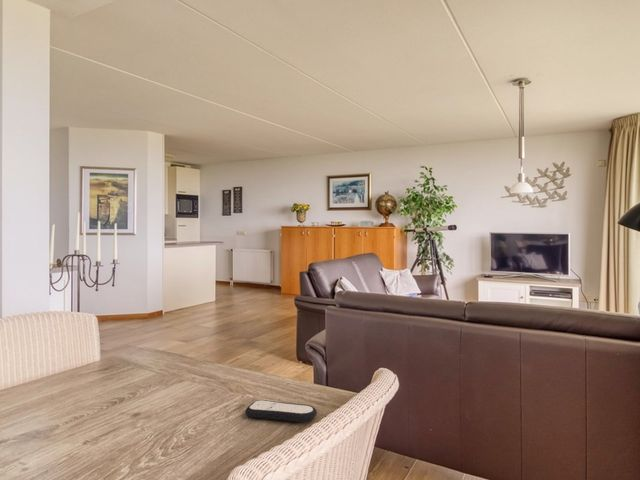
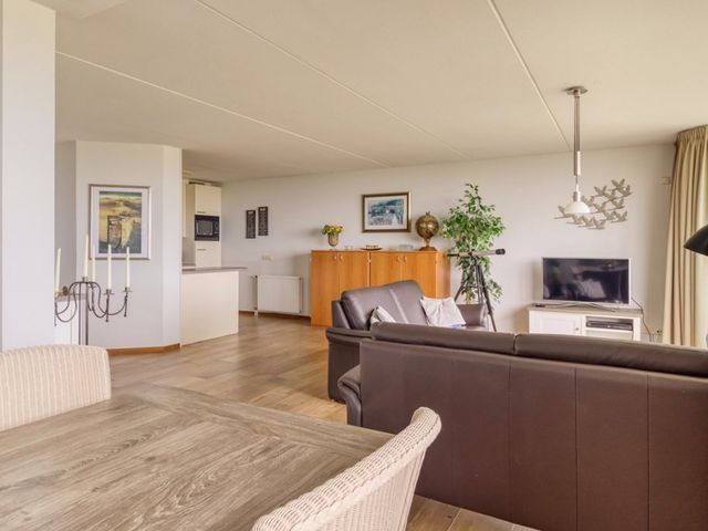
- remote control [244,399,318,423]
